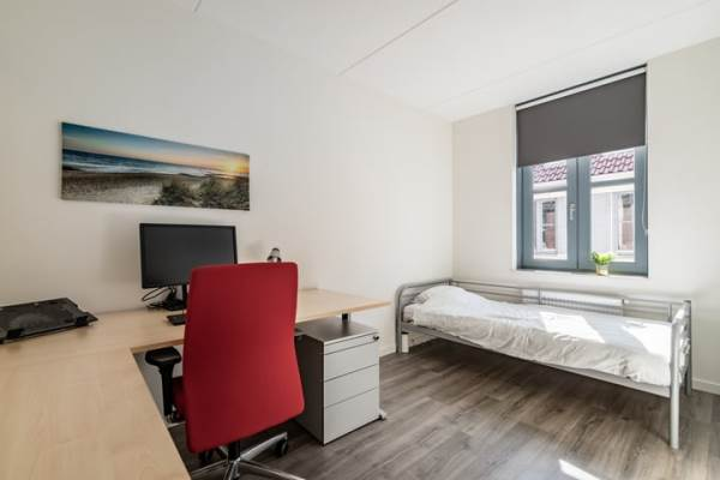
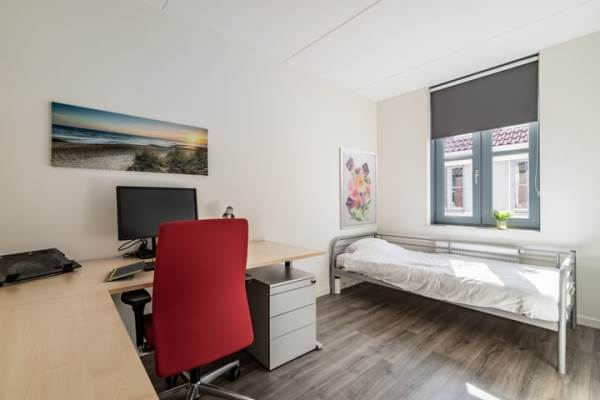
+ notepad [106,260,146,282]
+ wall art [338,146,379,231]
